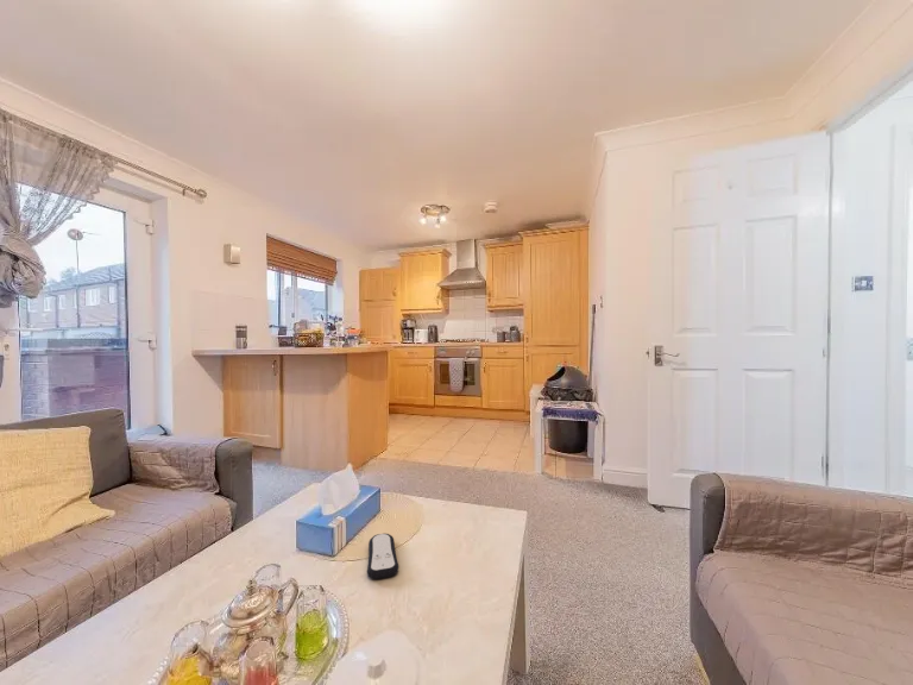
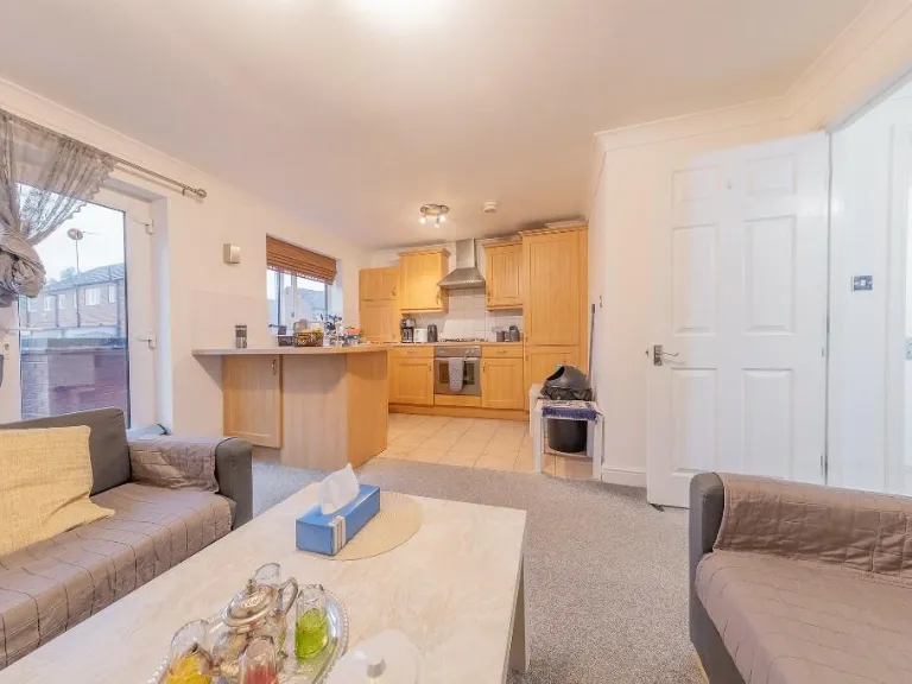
- remote control [366,533,399,580]
